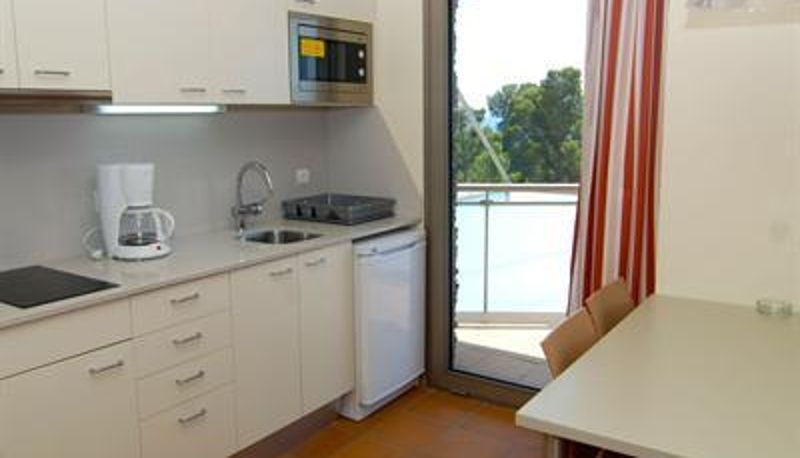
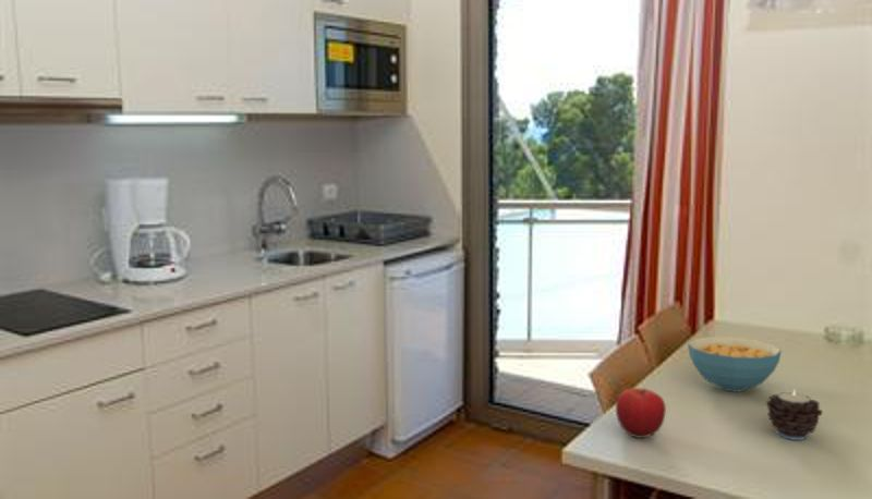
+ fruit [615,387,667,439]
+ cereal bowl [687,336,783,392]
+ candle [765,388,824,441]
